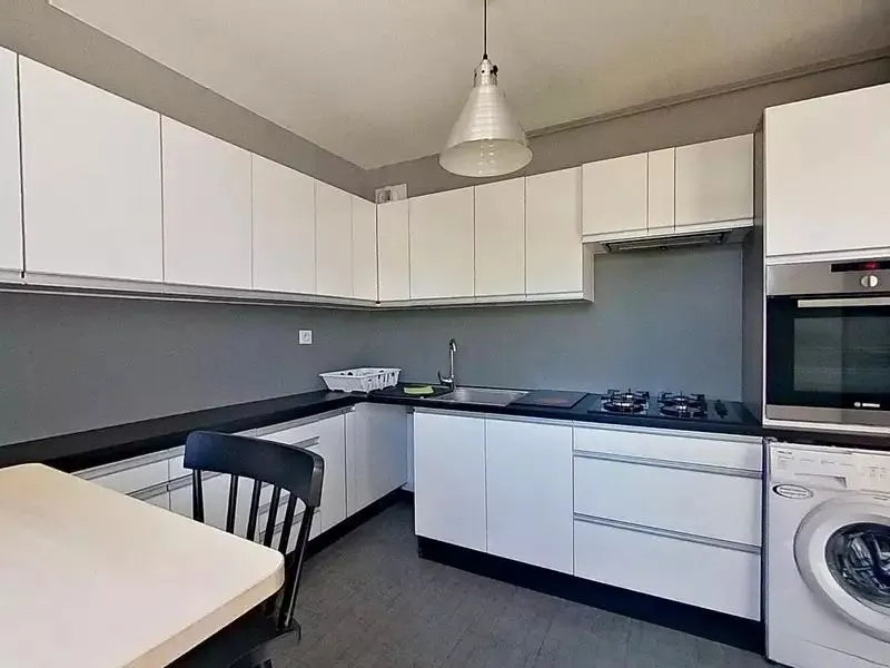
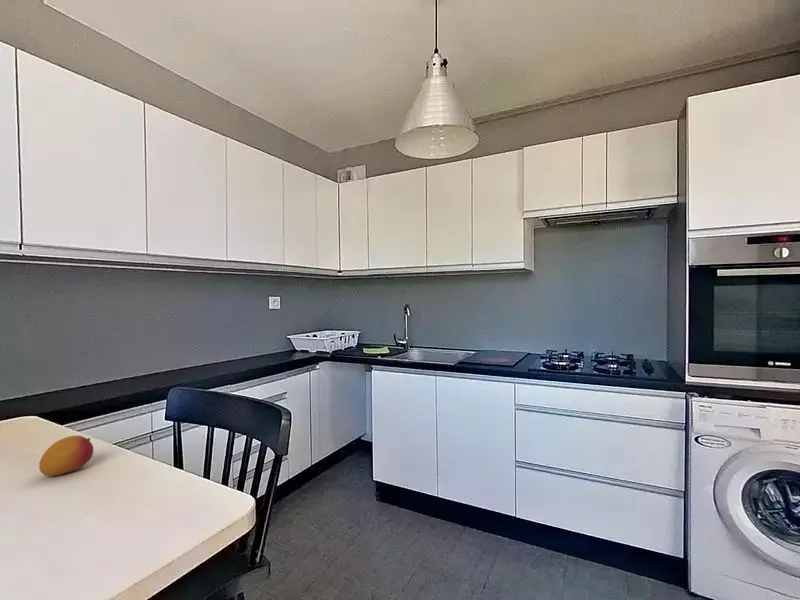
+ fruit [38,435,94,477]
